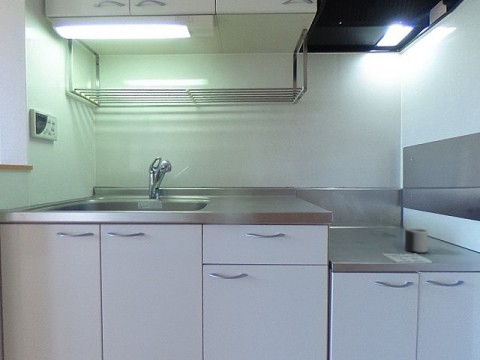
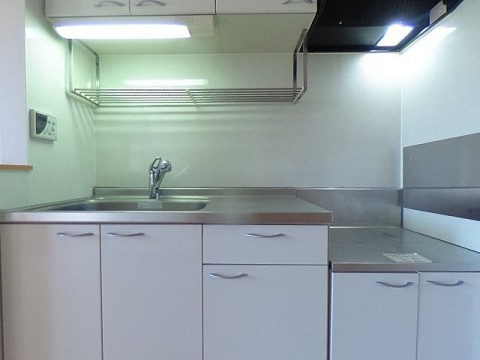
- mug [404,227,429,254]
